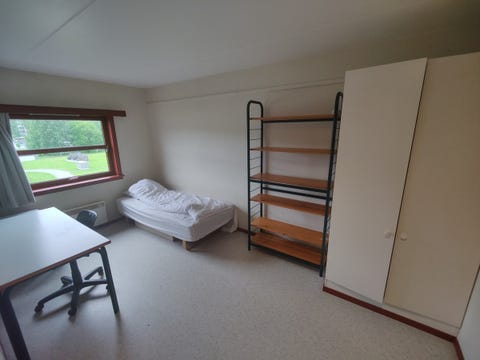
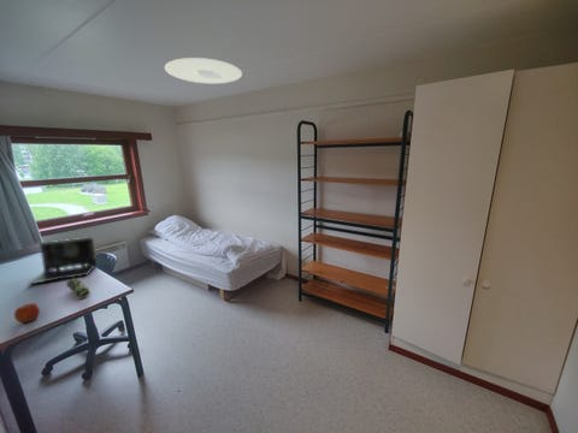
+ pencil case [66,277,92,299]
+ apple [13,302,41,324]
+ ceiling light [164,57,243,85]
+ laptop [28,236,98,285]
